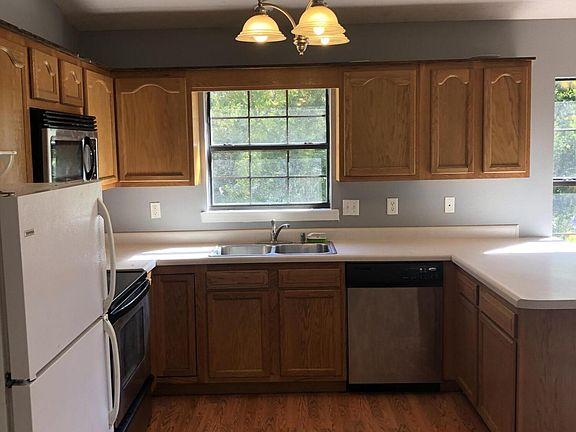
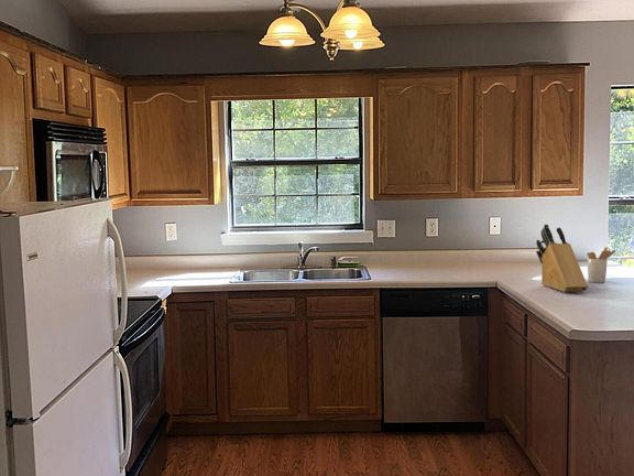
+ utensil holder [586,246,616,284]
+ knife block [535,224,589,293]
